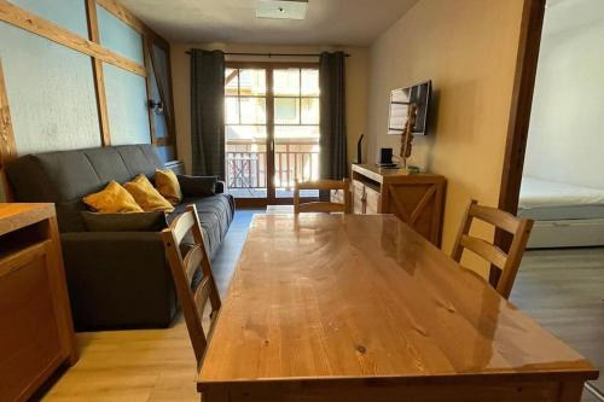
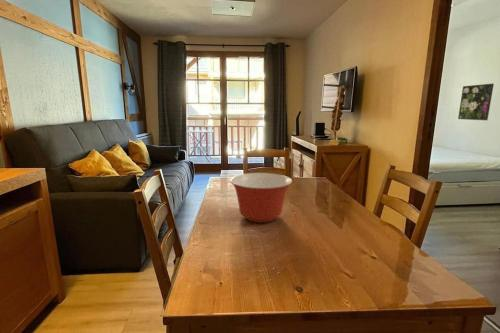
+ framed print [457,83,495,121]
+ mixing bowl [229,172,293,224]
